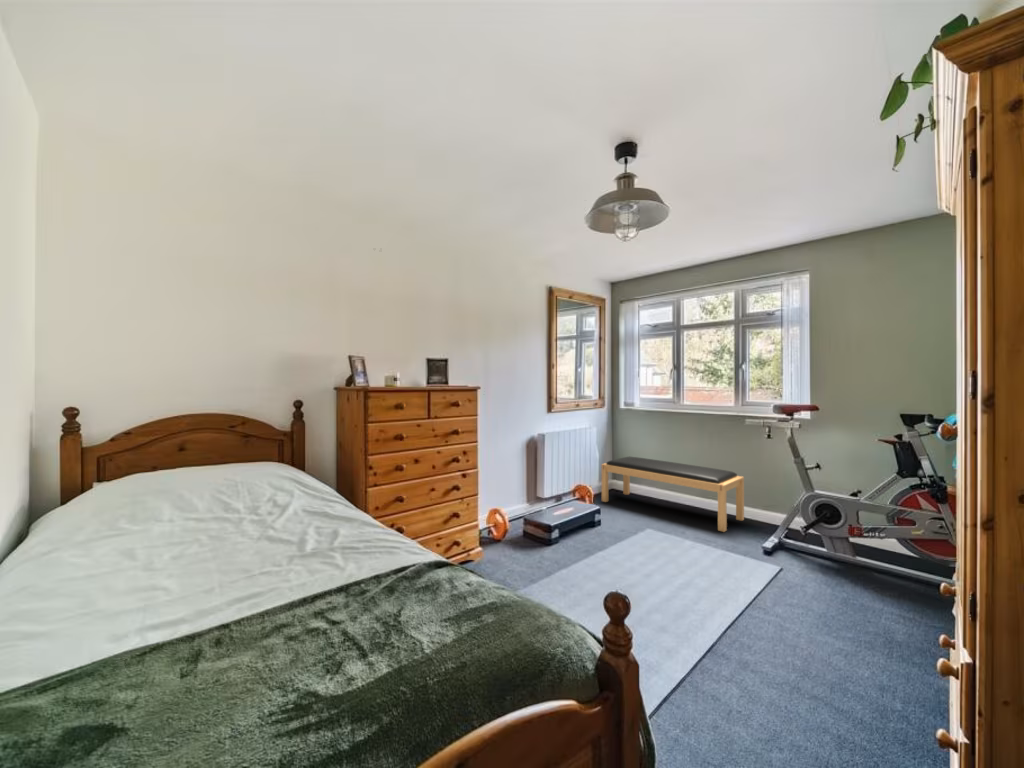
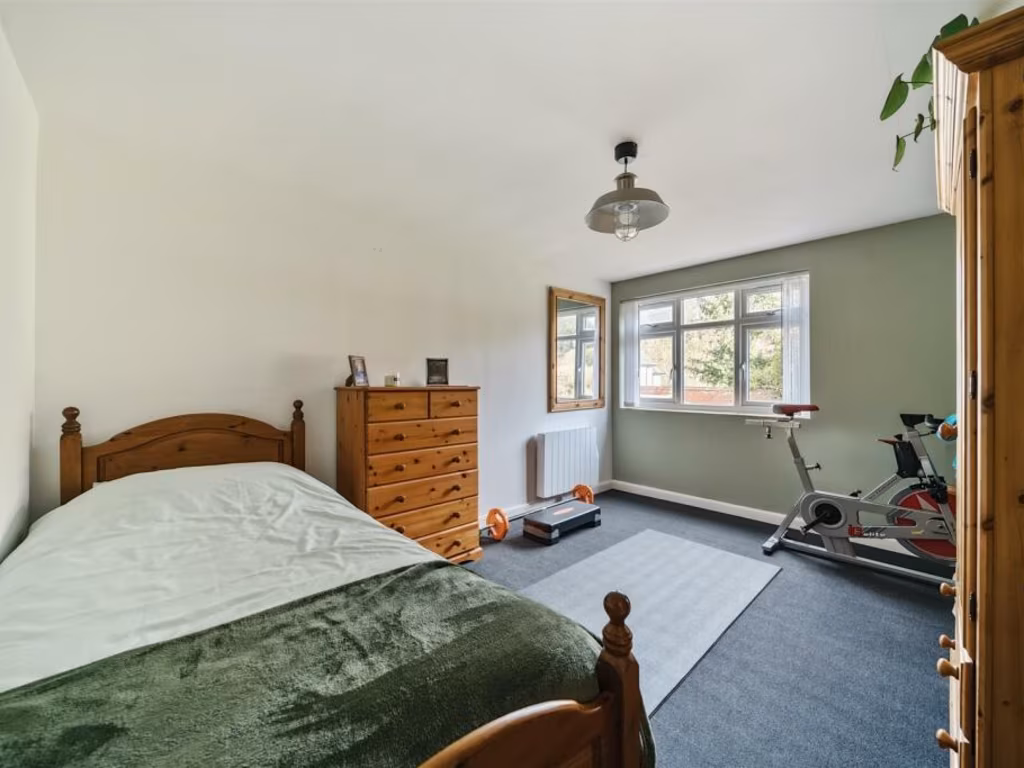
- bench [600,456,745,533]
